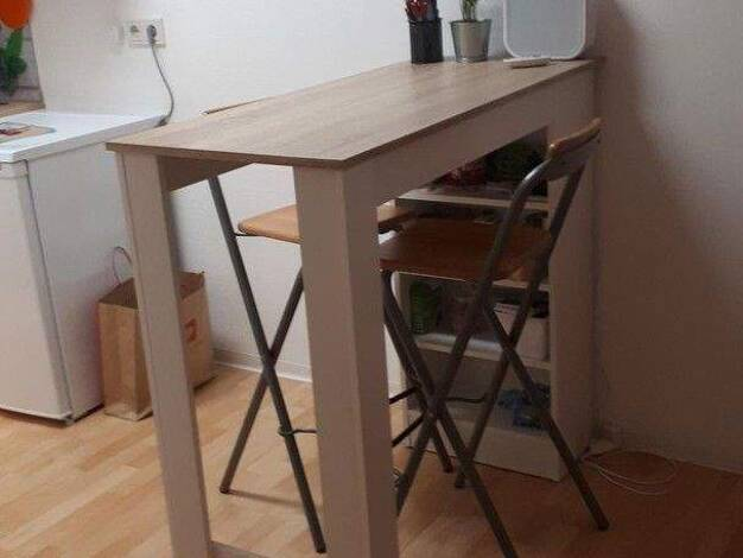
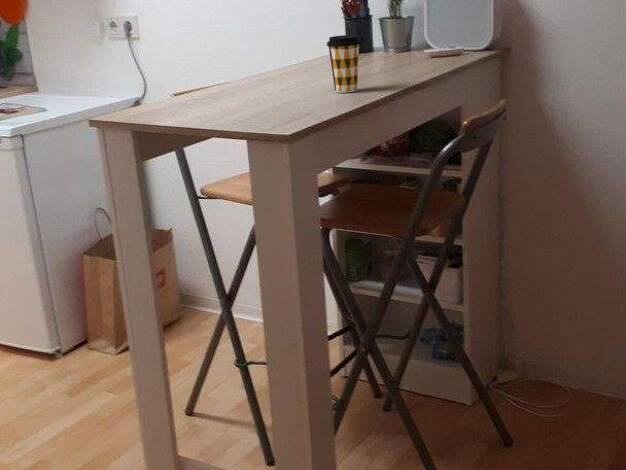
+ coffee cup [326,34,362,94]
